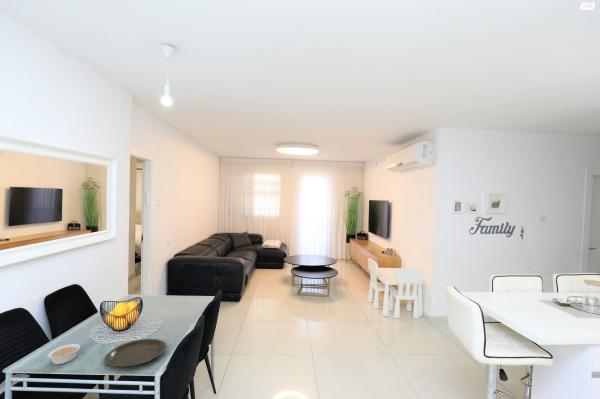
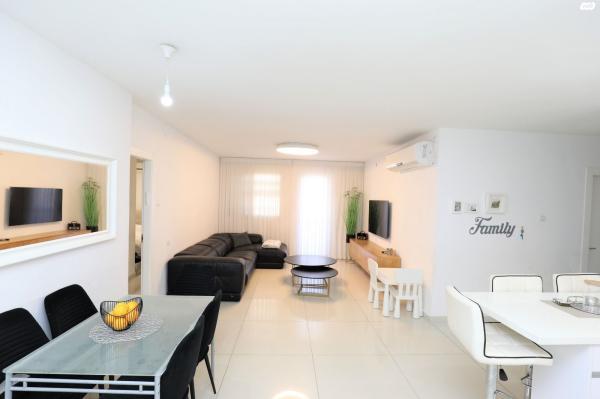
- legume [47,342,88,366]
- plate [103,338,167,368]
